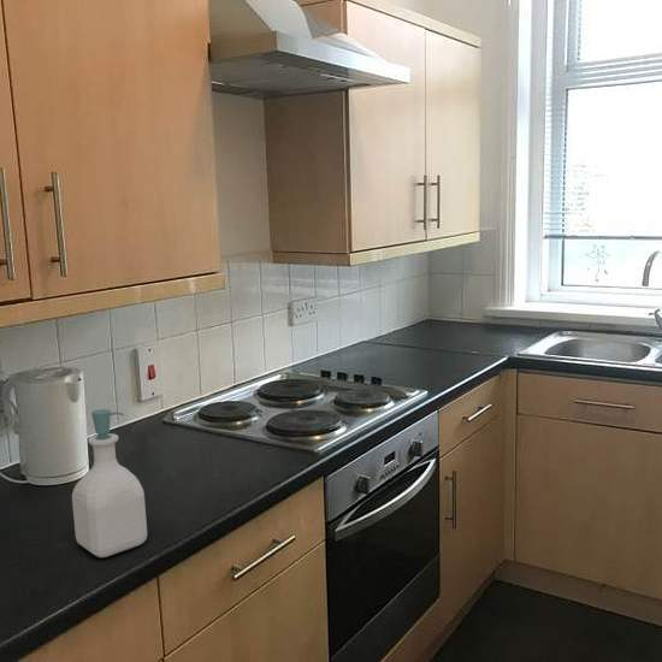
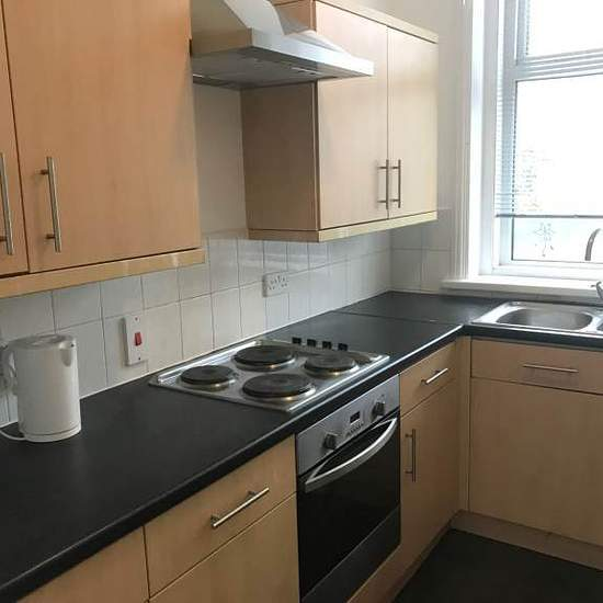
- soap bottle [71,408,148,558]
